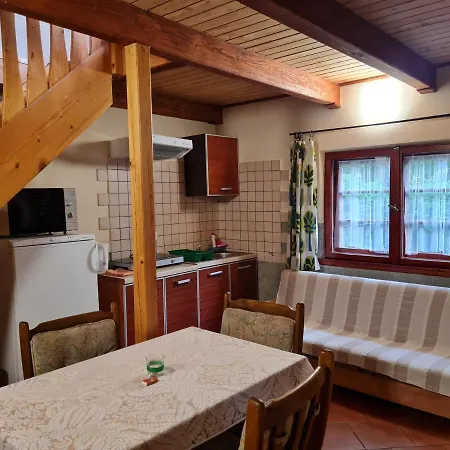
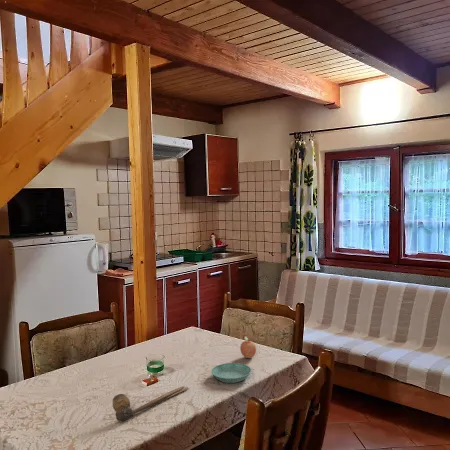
+ spoon [112,385,189,422]
+ fruit [239,335,257,359]
+ saucer [210,362,252,384]
